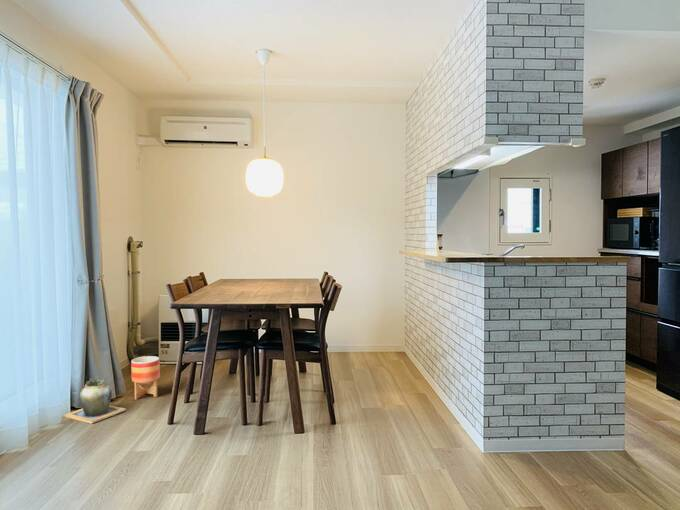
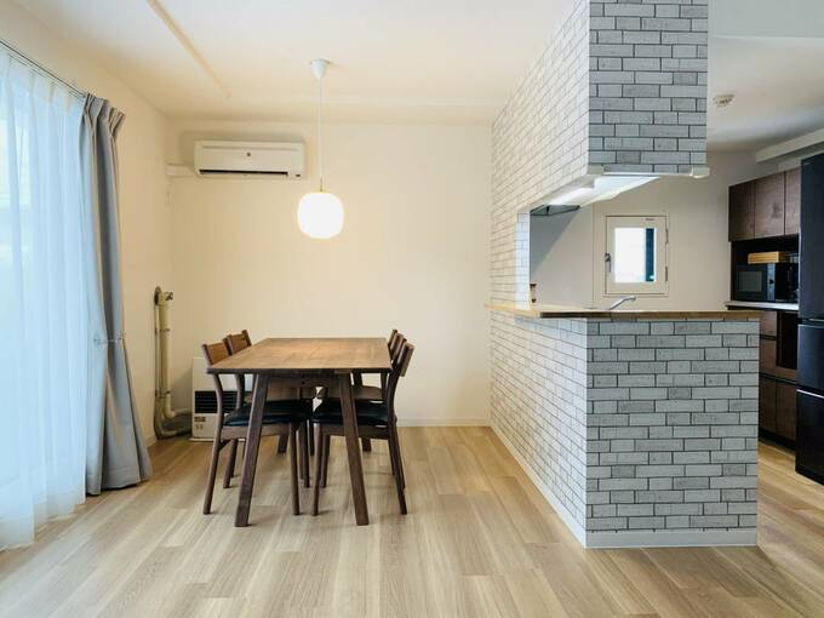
- potted plant [63,374,126,425]
- planter [130,355,161,401]
